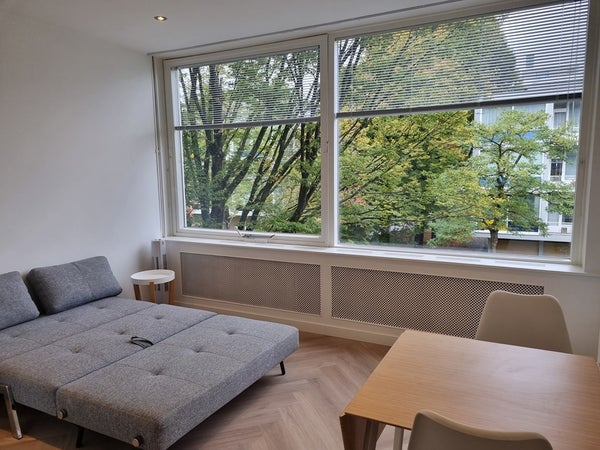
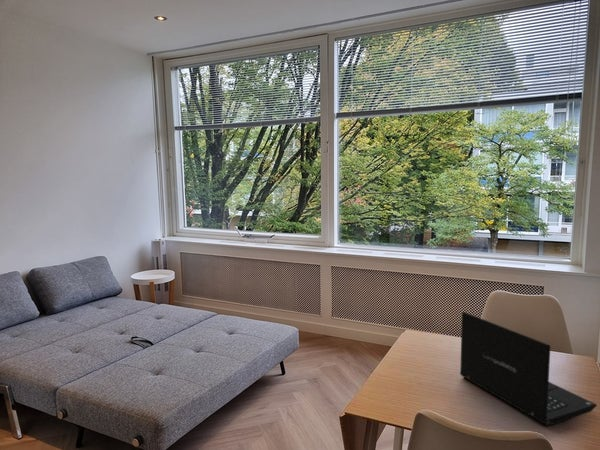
+ laptop [459,311,598,427]
